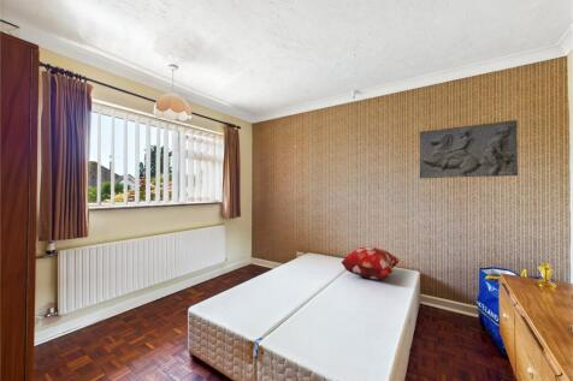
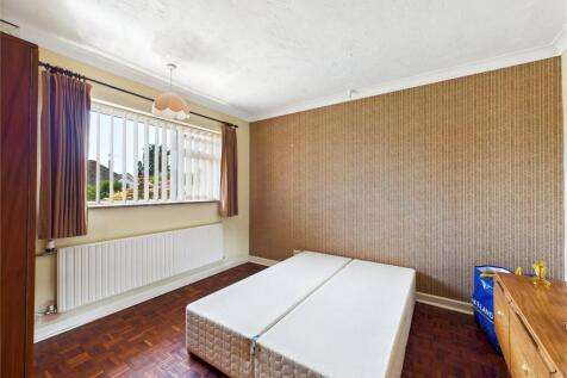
- relief sculpture [419,119,519,179]
- decorative pillow [339,245,401,280]
